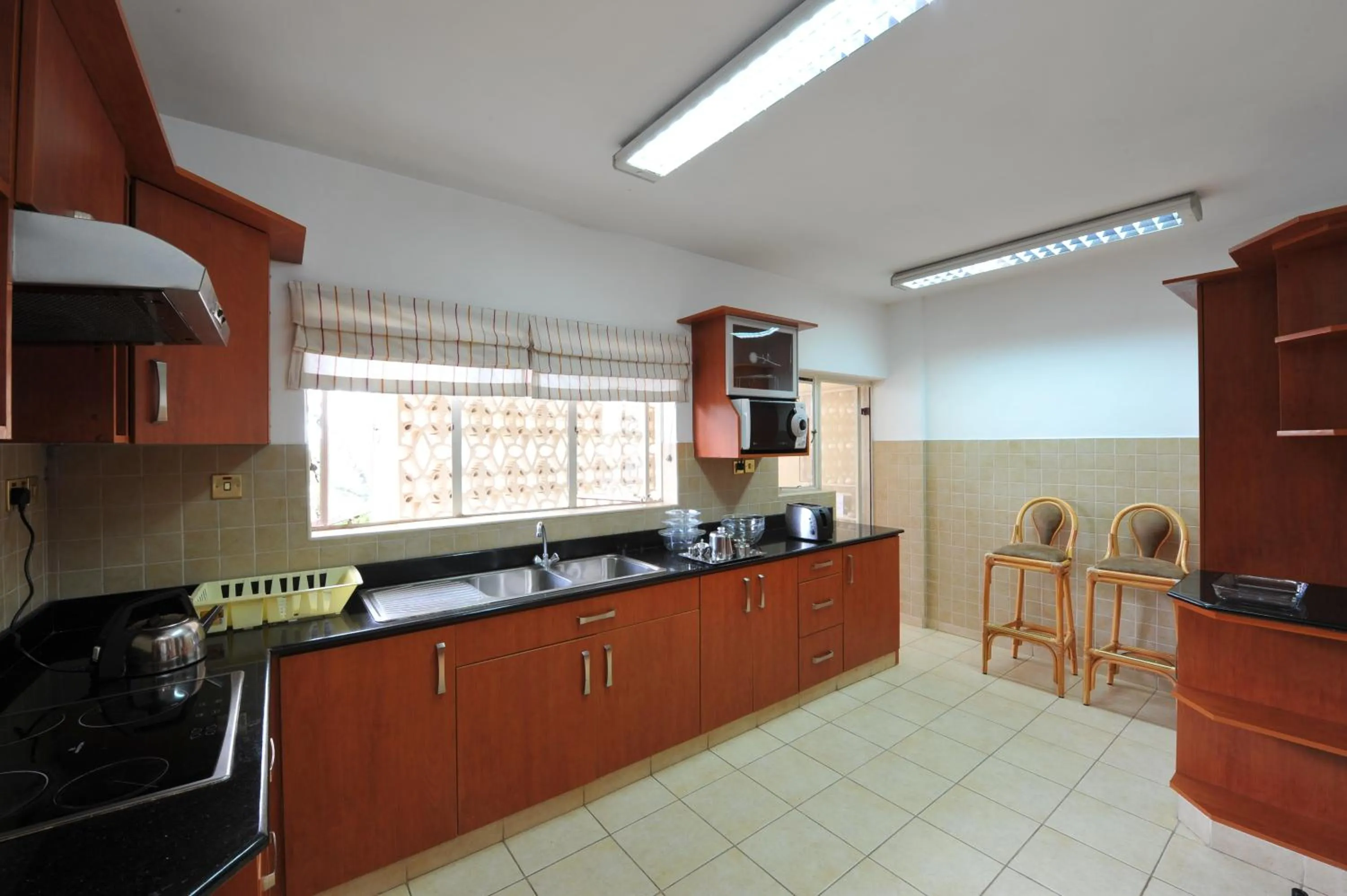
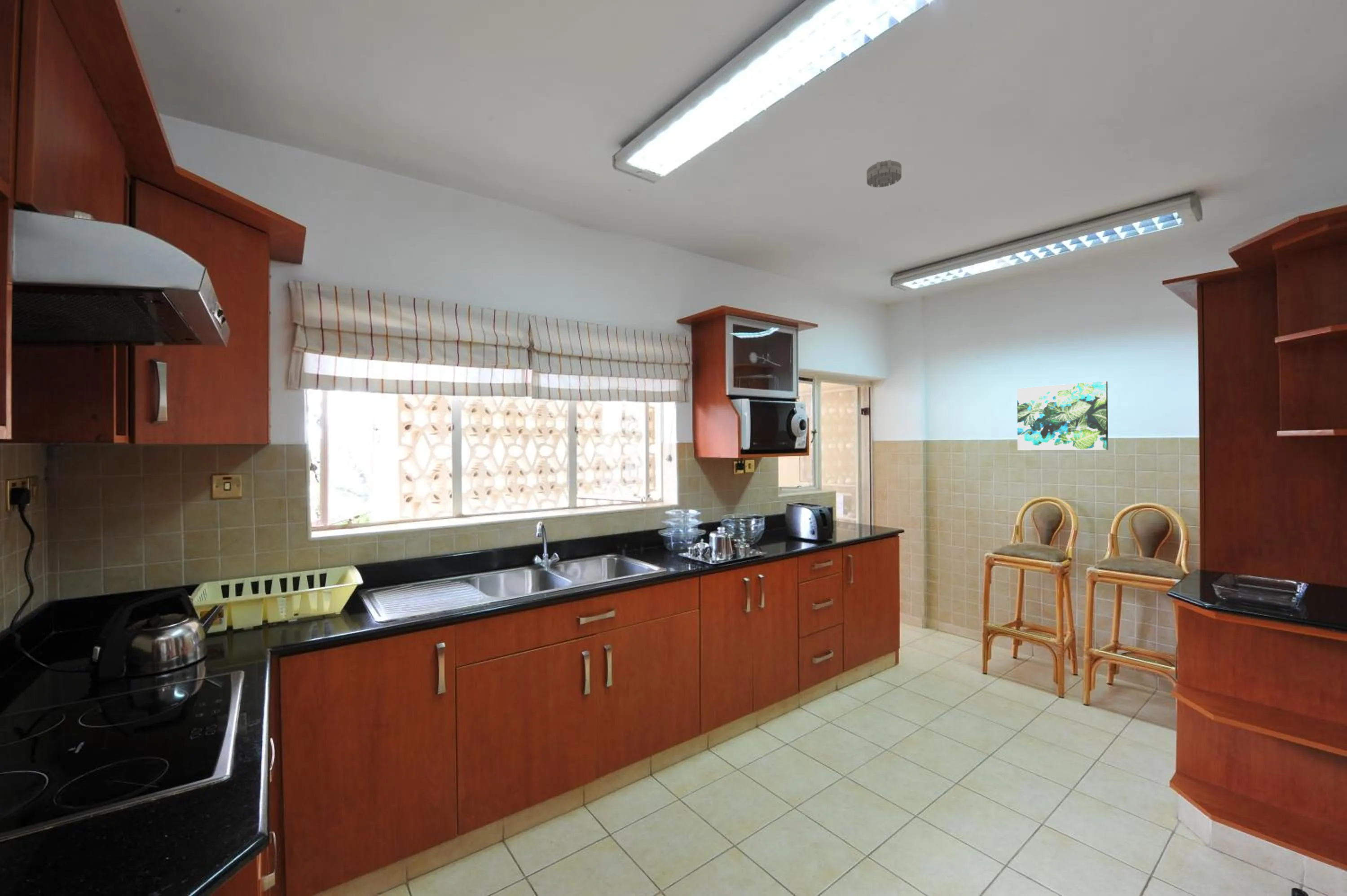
+ smoke detector [866,159,902,188]
+ wall art [1017,381,1109,451]
